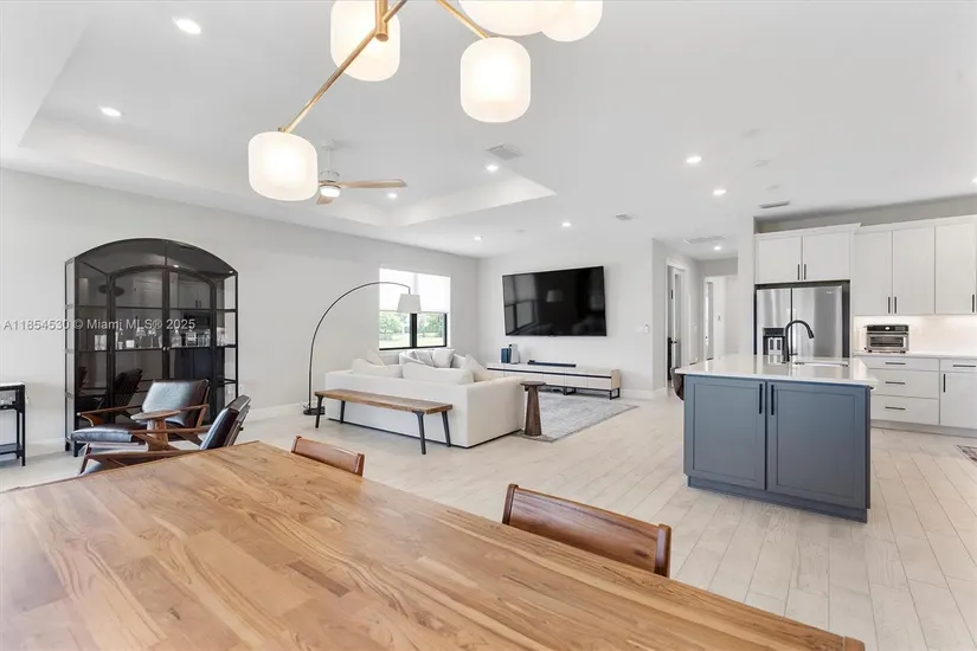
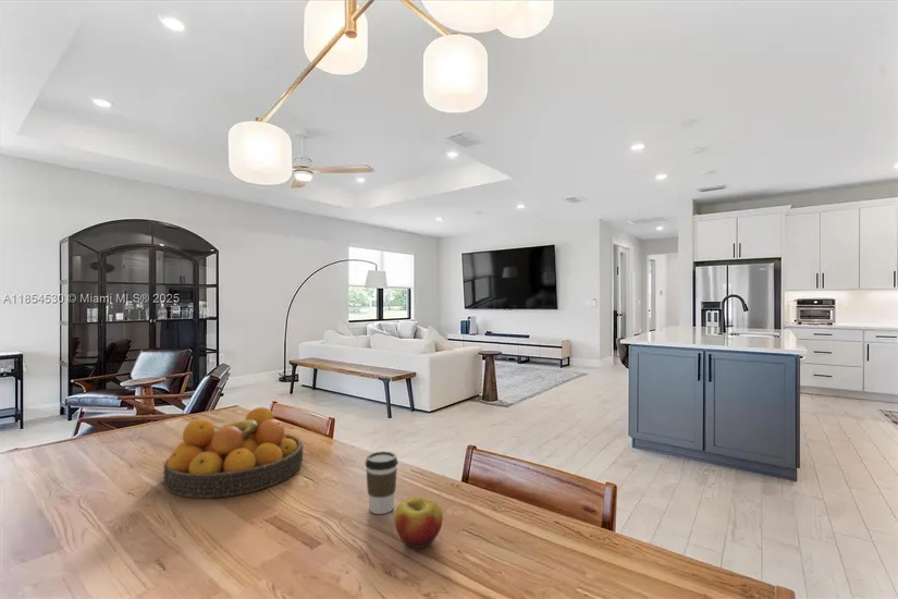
+ fruit bowl [162,406,304,499]
+ coffee cup [365,450,399,515]
+ apple [393,497,444,549]
